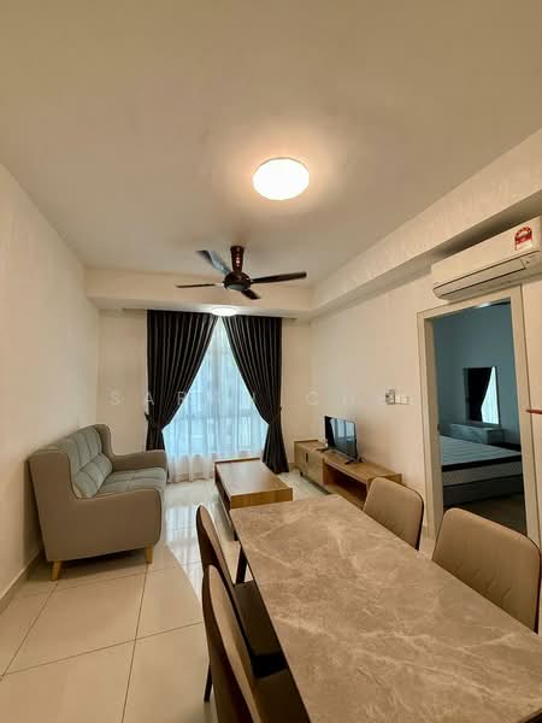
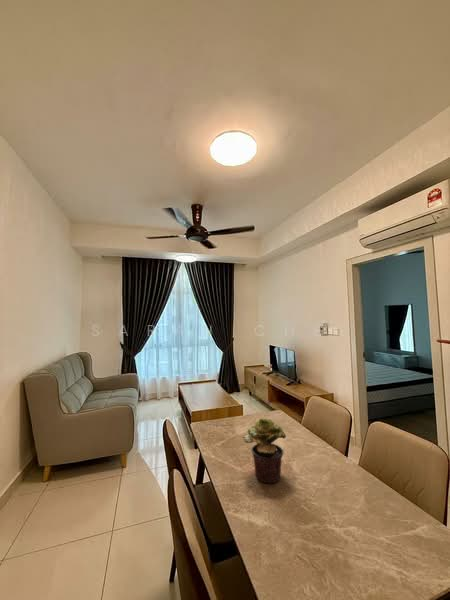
+ potted plant [241,417,287,484]
